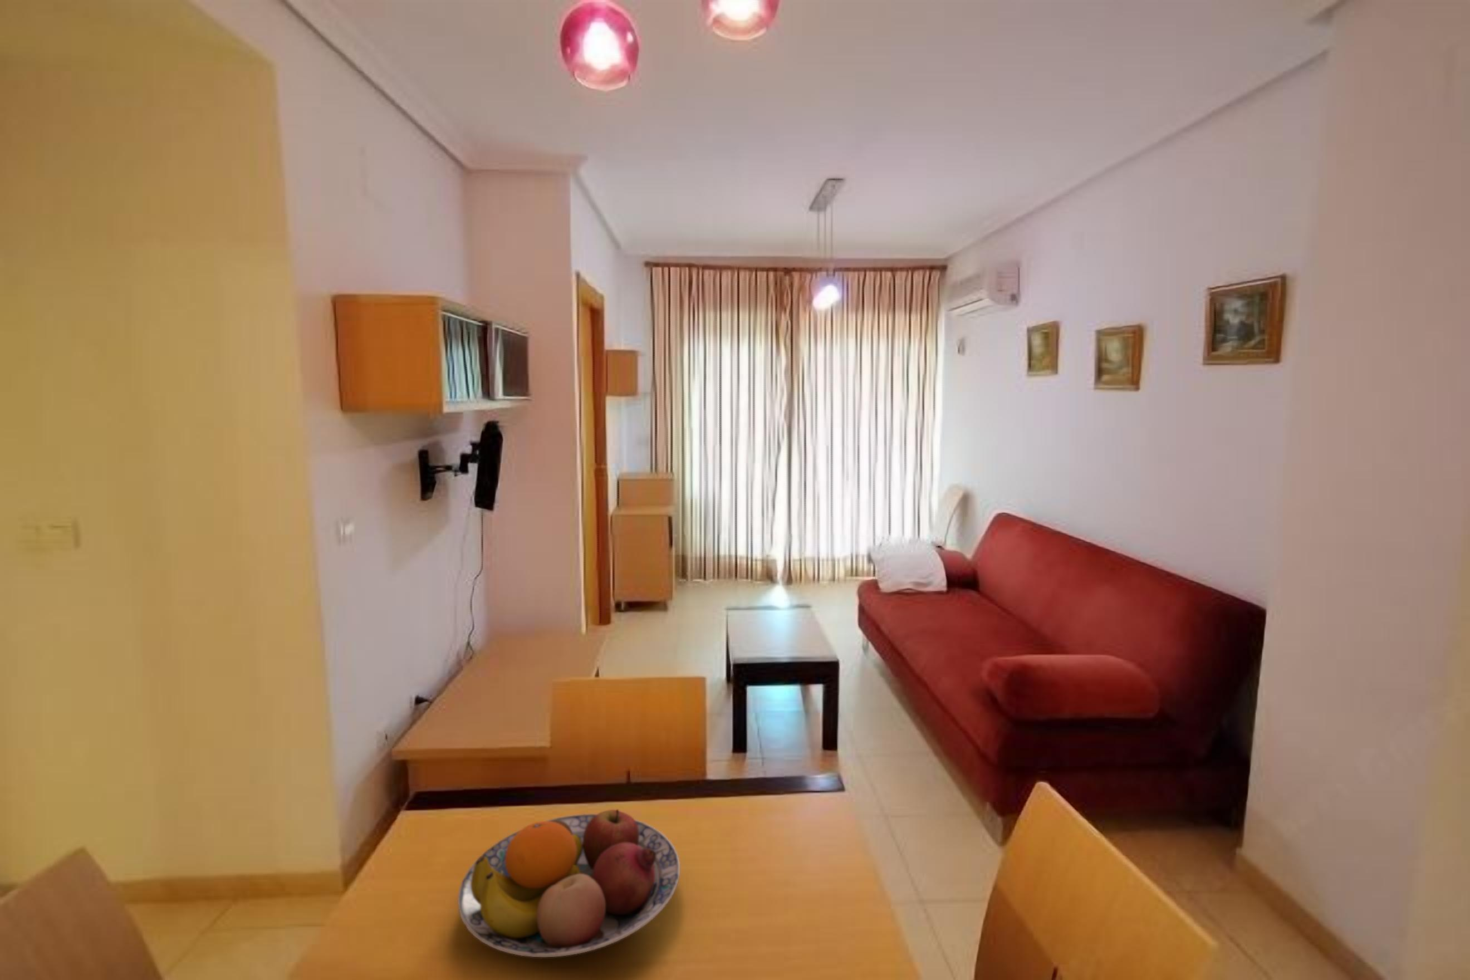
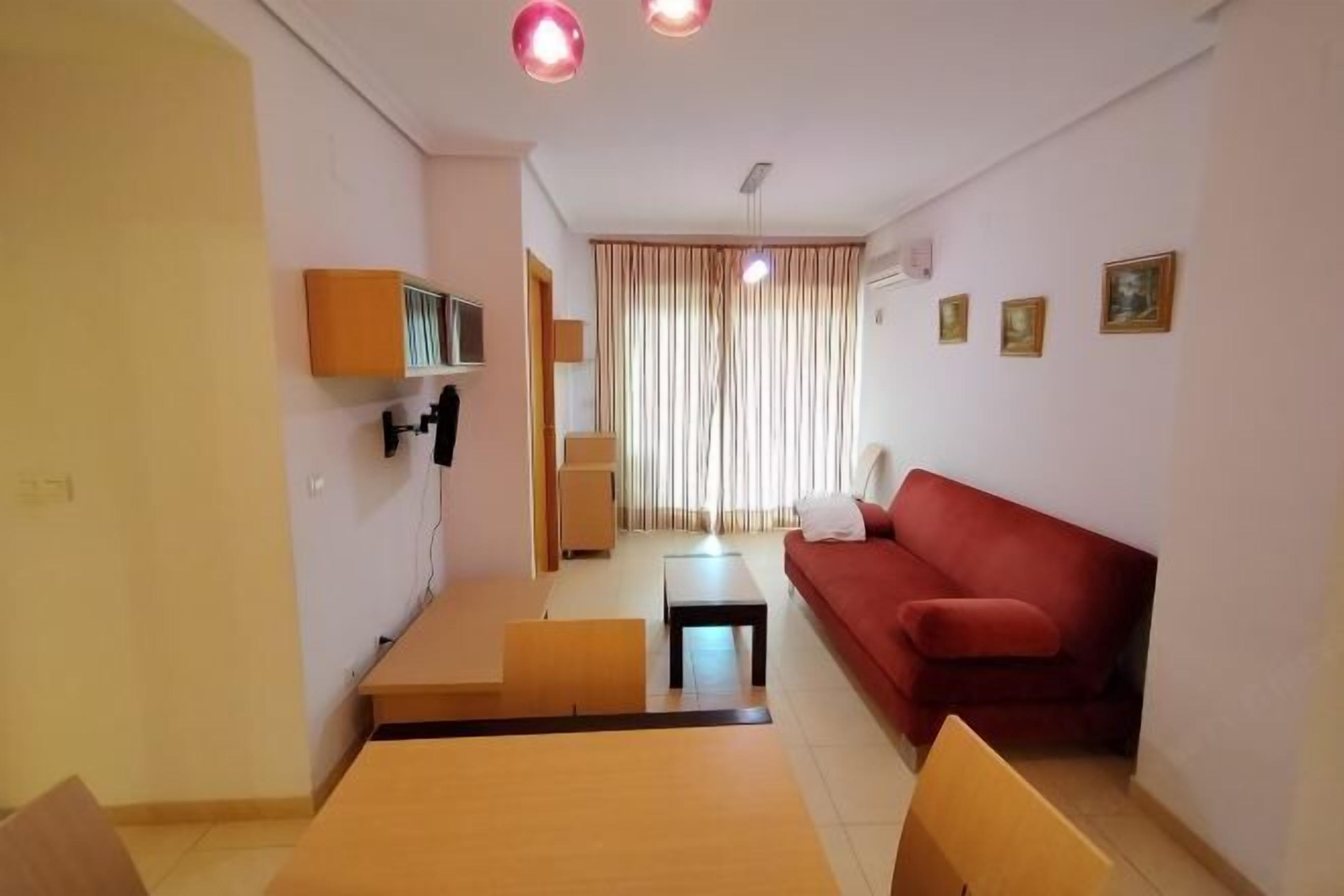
- fruit bowl [457,808,680,958]
